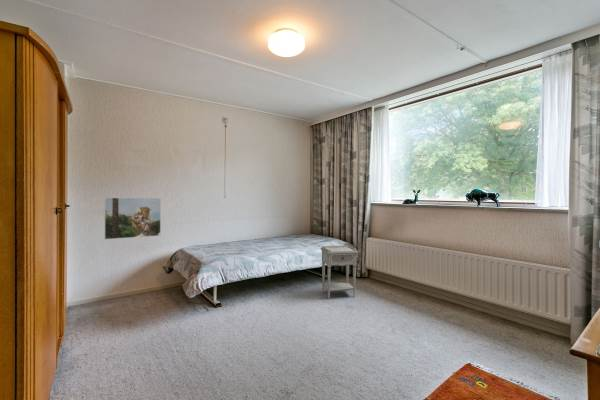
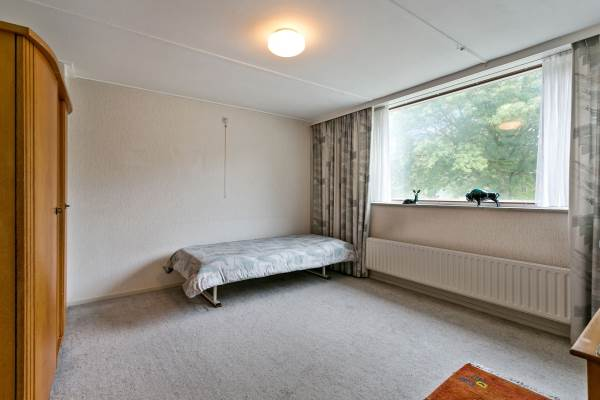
- nightstand [320,244,359,300]
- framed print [104,197,162,240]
